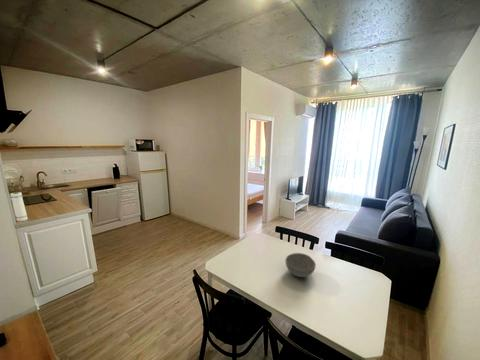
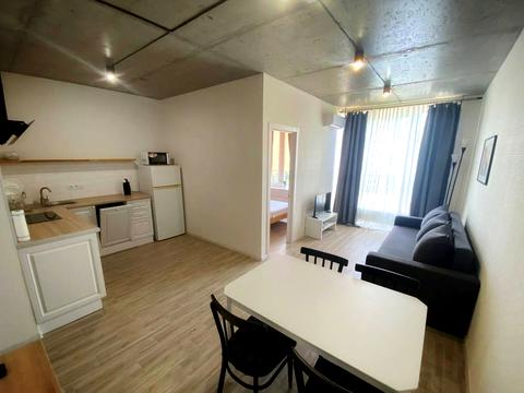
- bowl [284,252,317,278]
